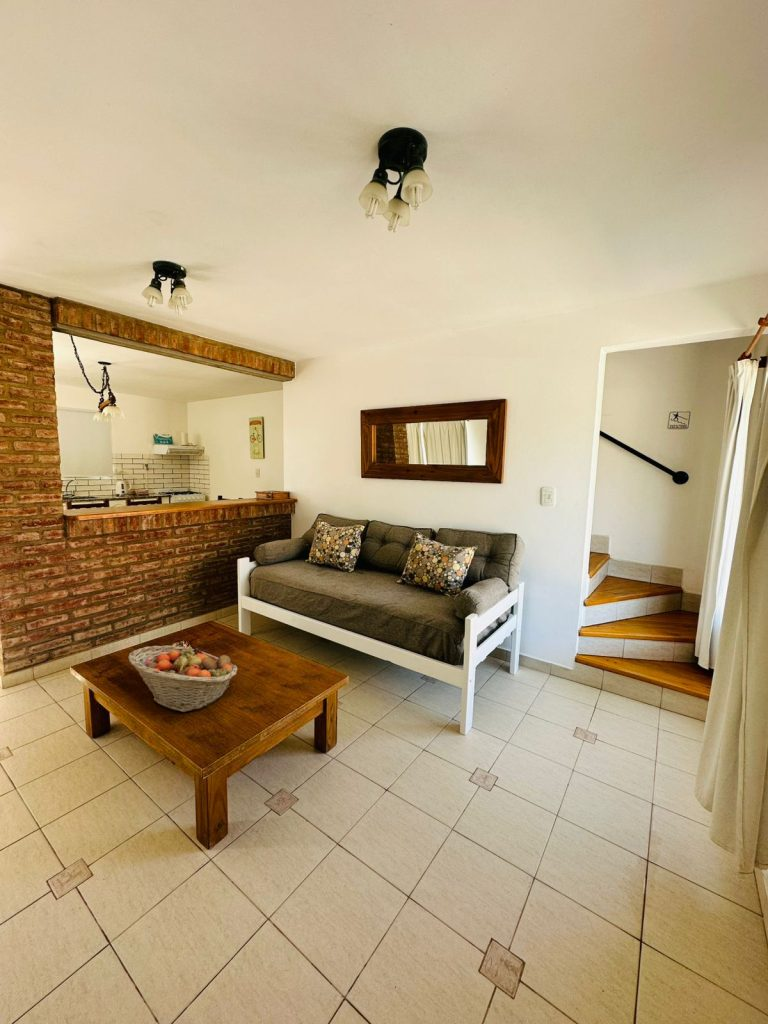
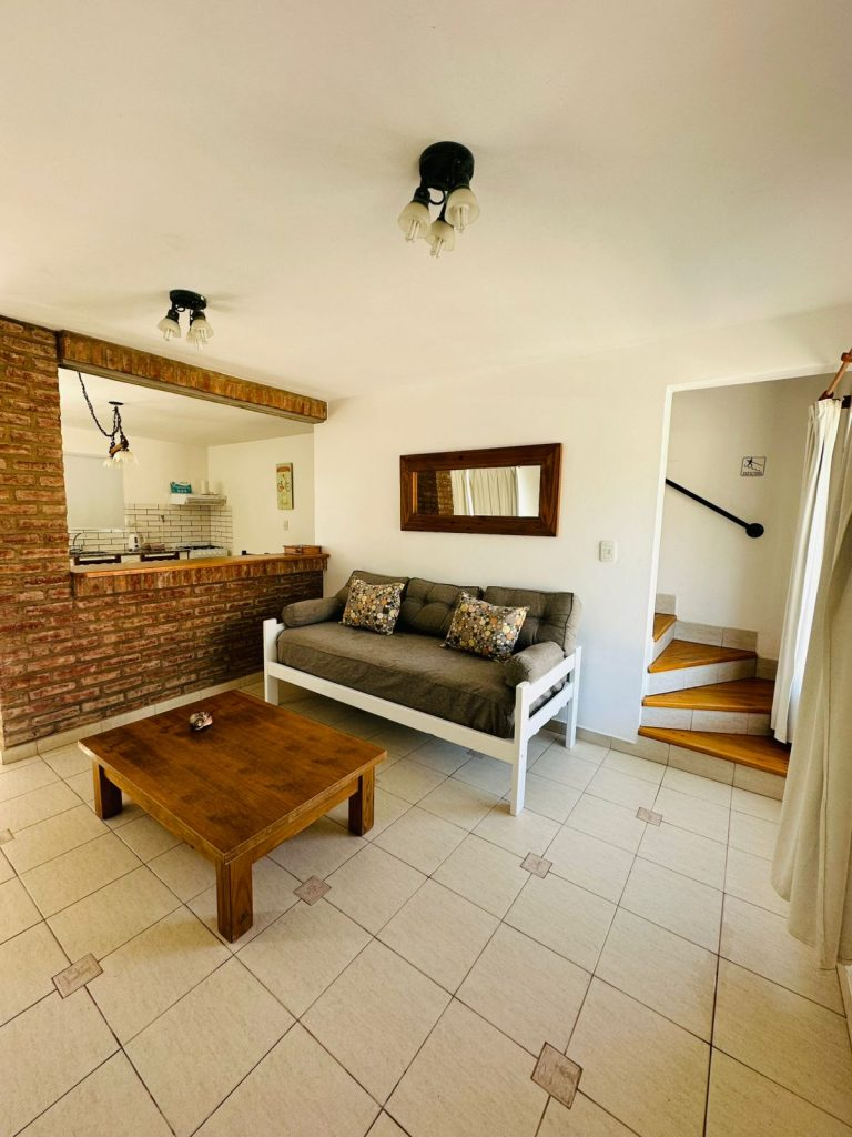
- fruit basket [128,645,239,713]
